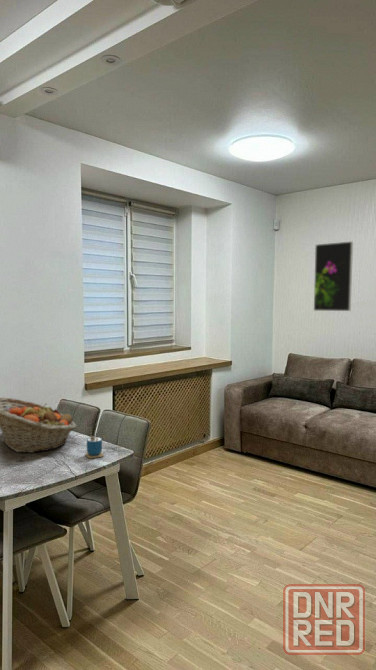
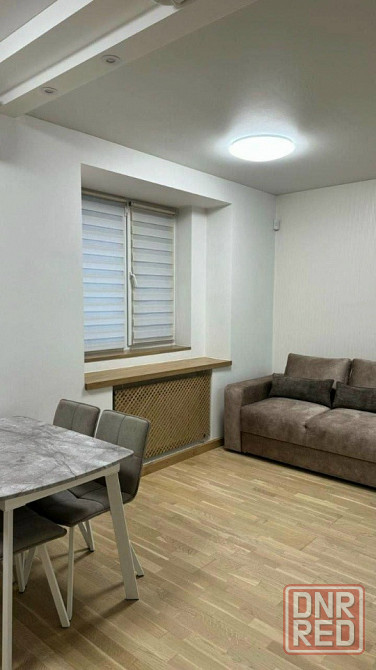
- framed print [313,240,354,312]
- fruit basket [0,397,77,454]
- cup [84,427,105,459]
